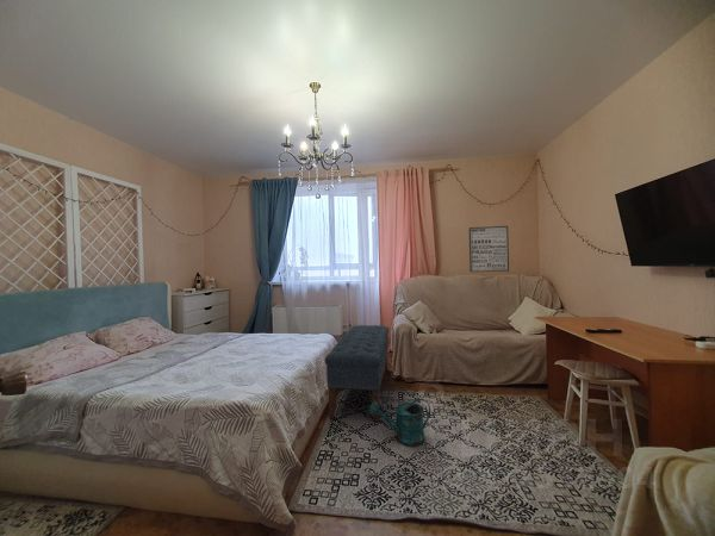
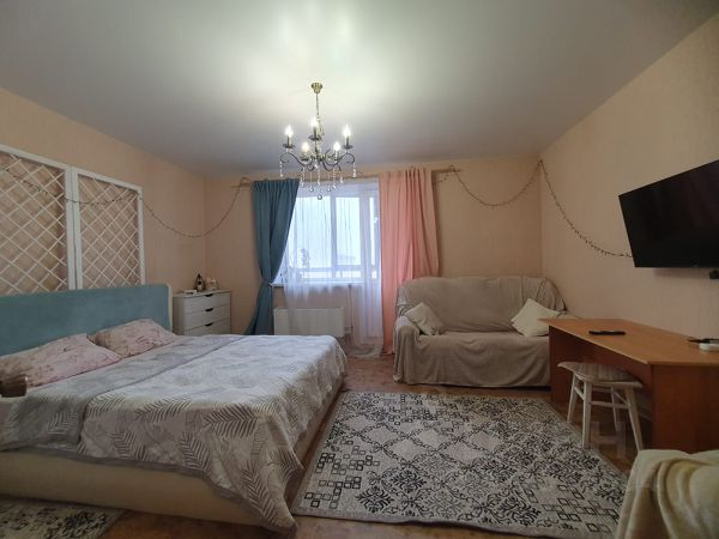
- wall art [468,225,510,273]
- bench [324,324,390,423]
- watering can [368,398,431,448]
